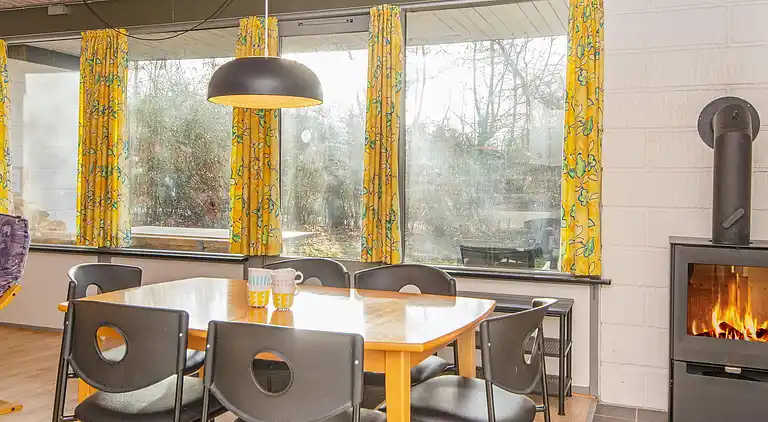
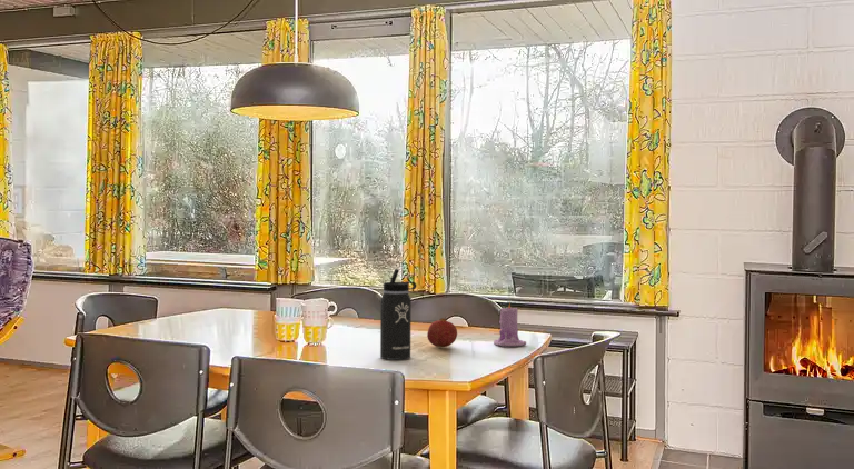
+ thermos bottle [379,268,418,361]
+ candle [493,301,527,348]
+ fruit [426,317,458,348]
